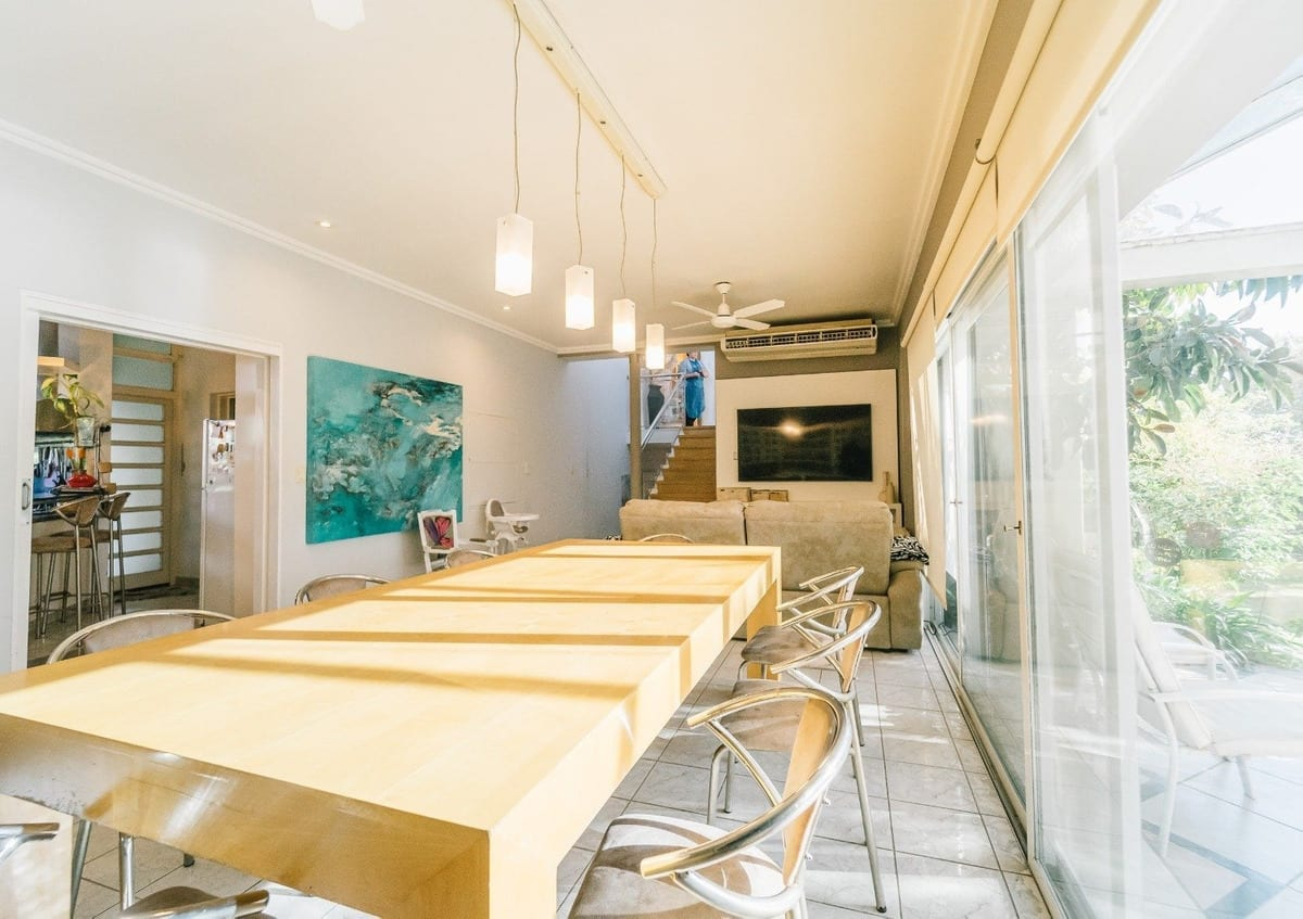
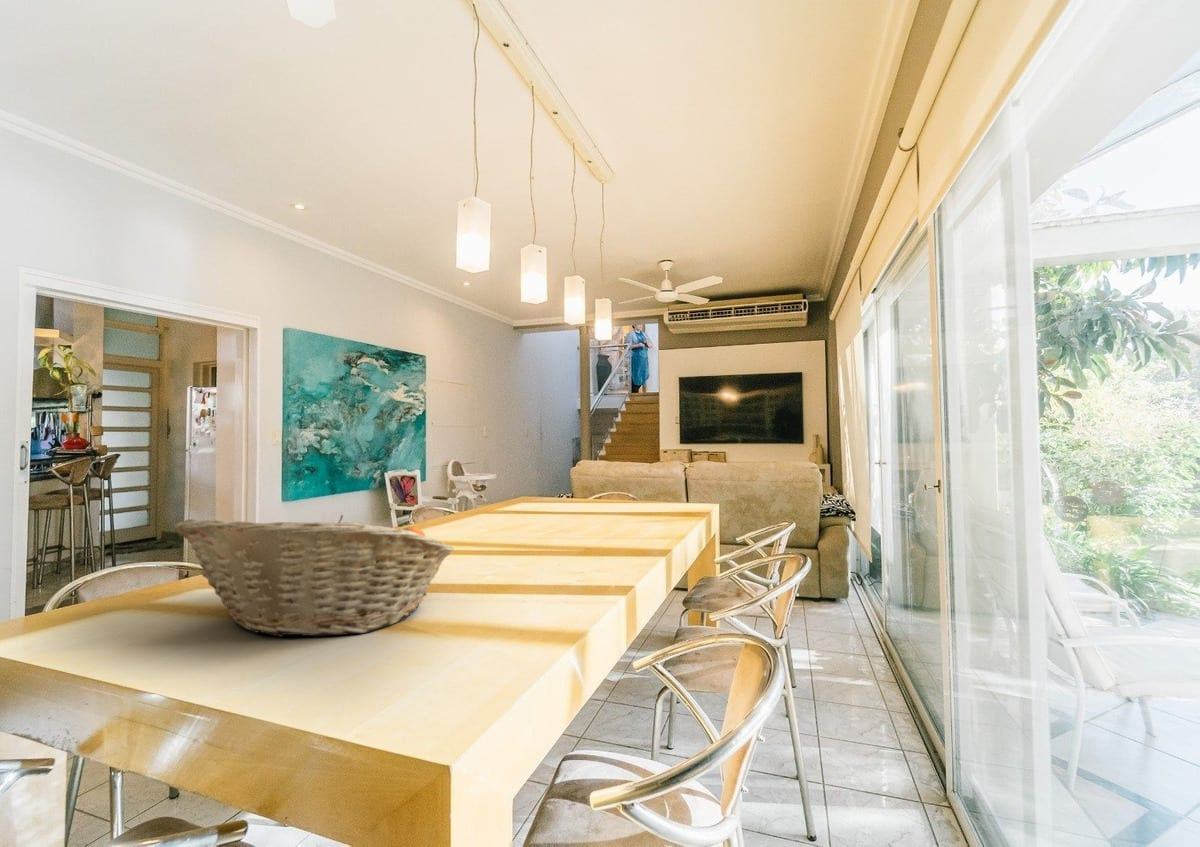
+ fruit basket [172,514,455,638]
